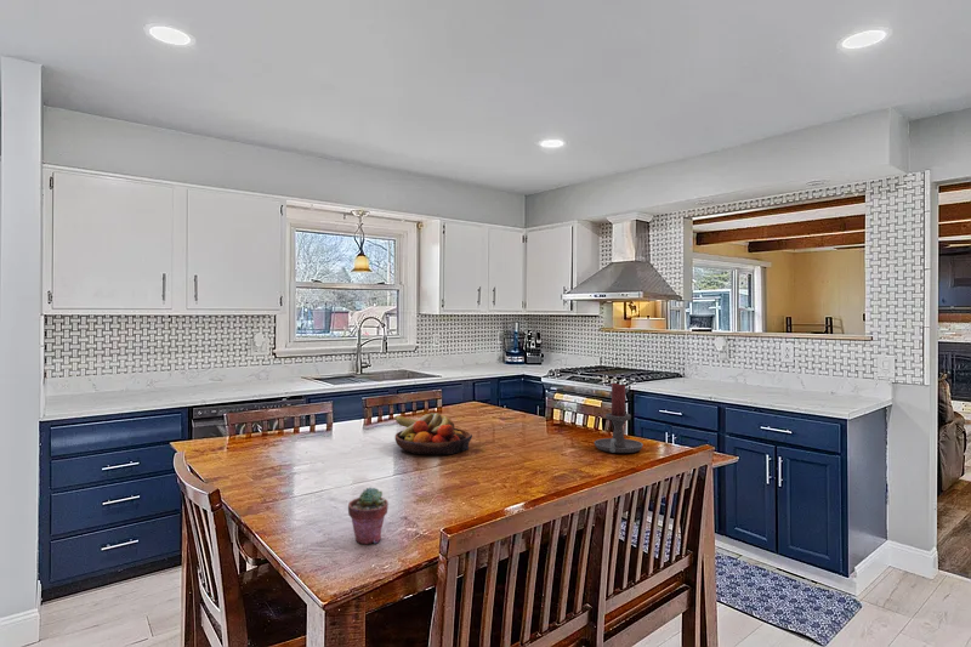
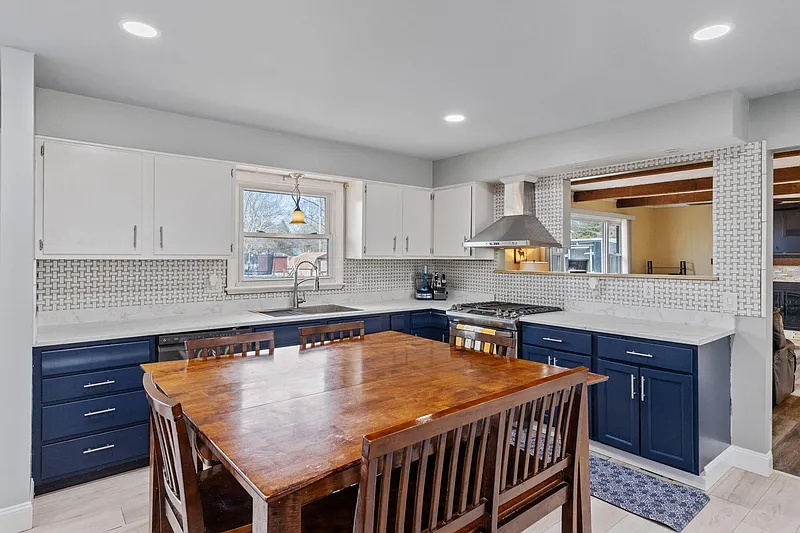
- potted succulent [347,486,390,545]
- candle holder [594,382,643,454]
- fruit bowl [394,412,473,455]
